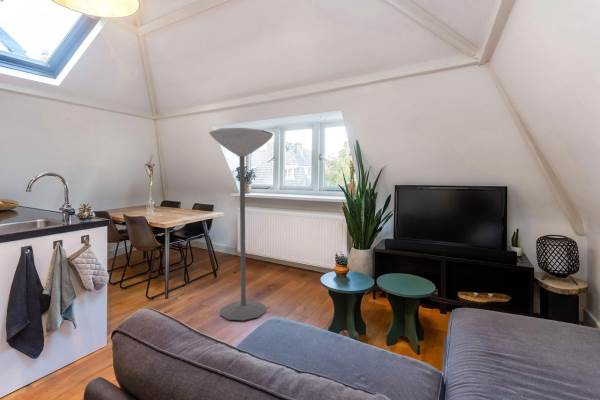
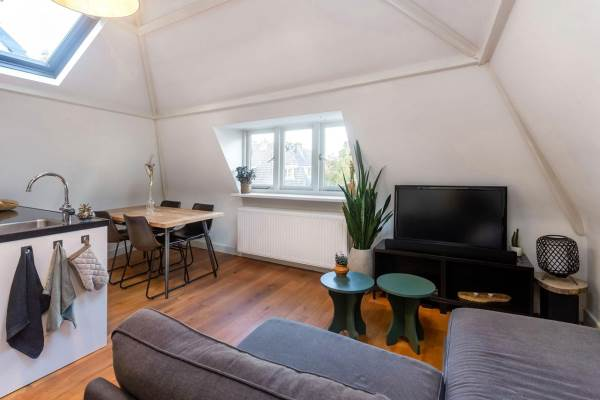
- floor lamp [208,127,274,321]
